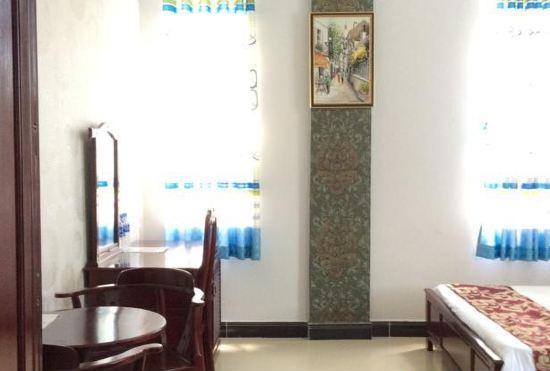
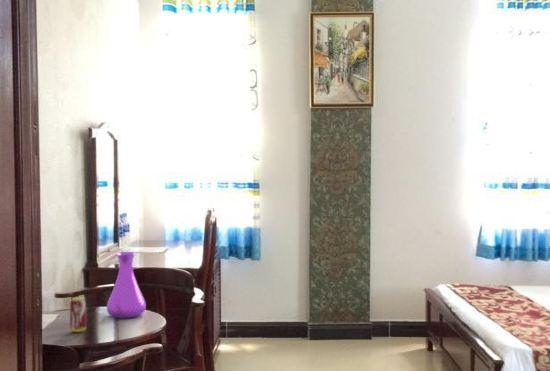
+ vase [106,251,147,319]
+ beverage can [69,296,87,333]
